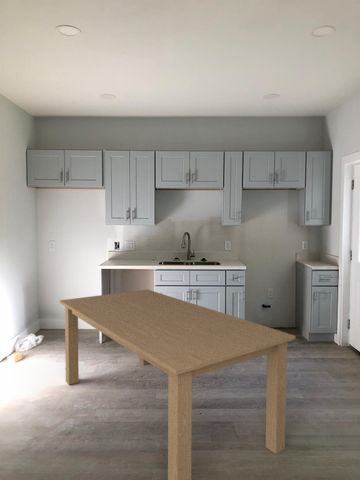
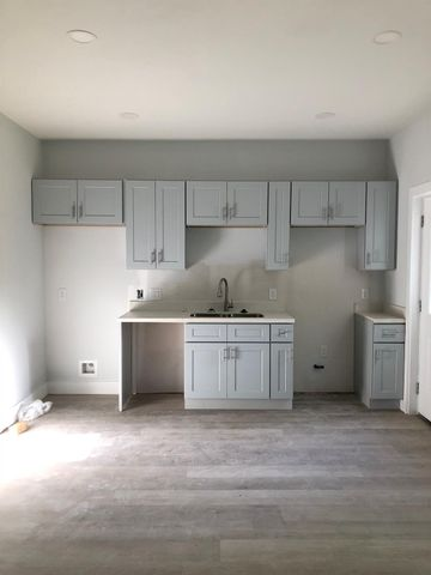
- dining table [59,289,296,480]
